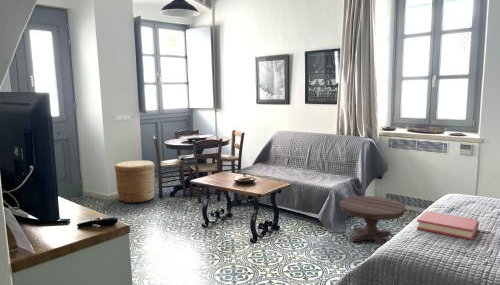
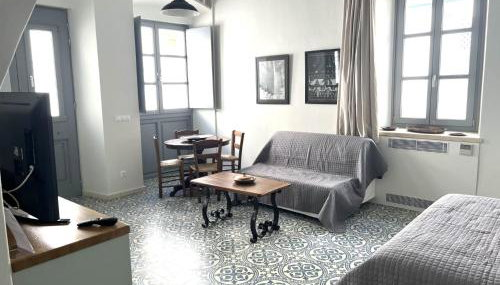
- hardback book [416,210,480,241]
- side table [338,195,407,246]
- basket [114,160,156,204]
